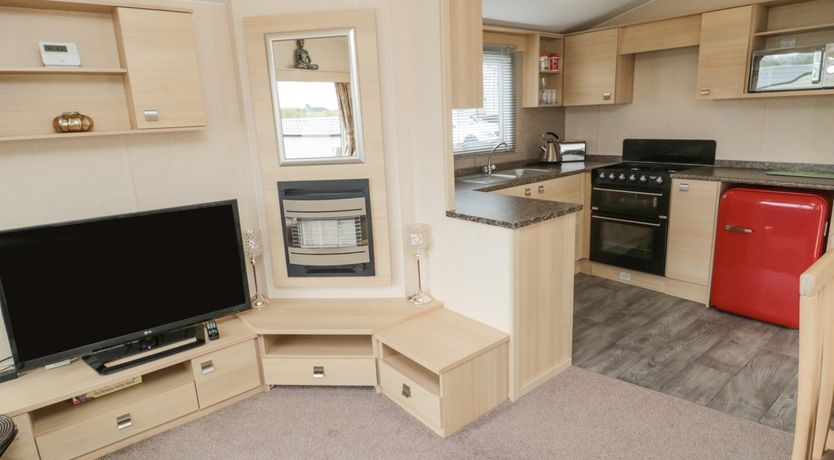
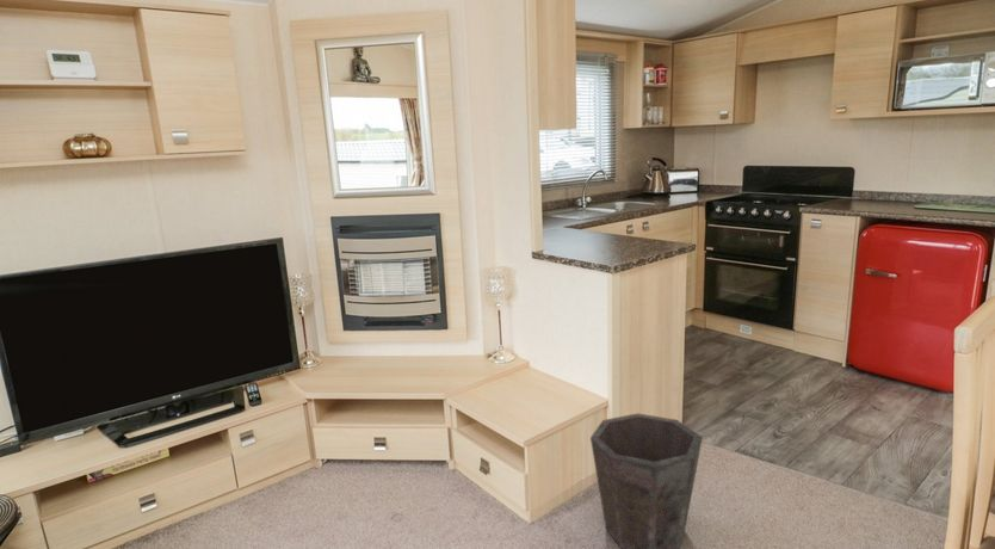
+ waste bin [589,412,704,549]
